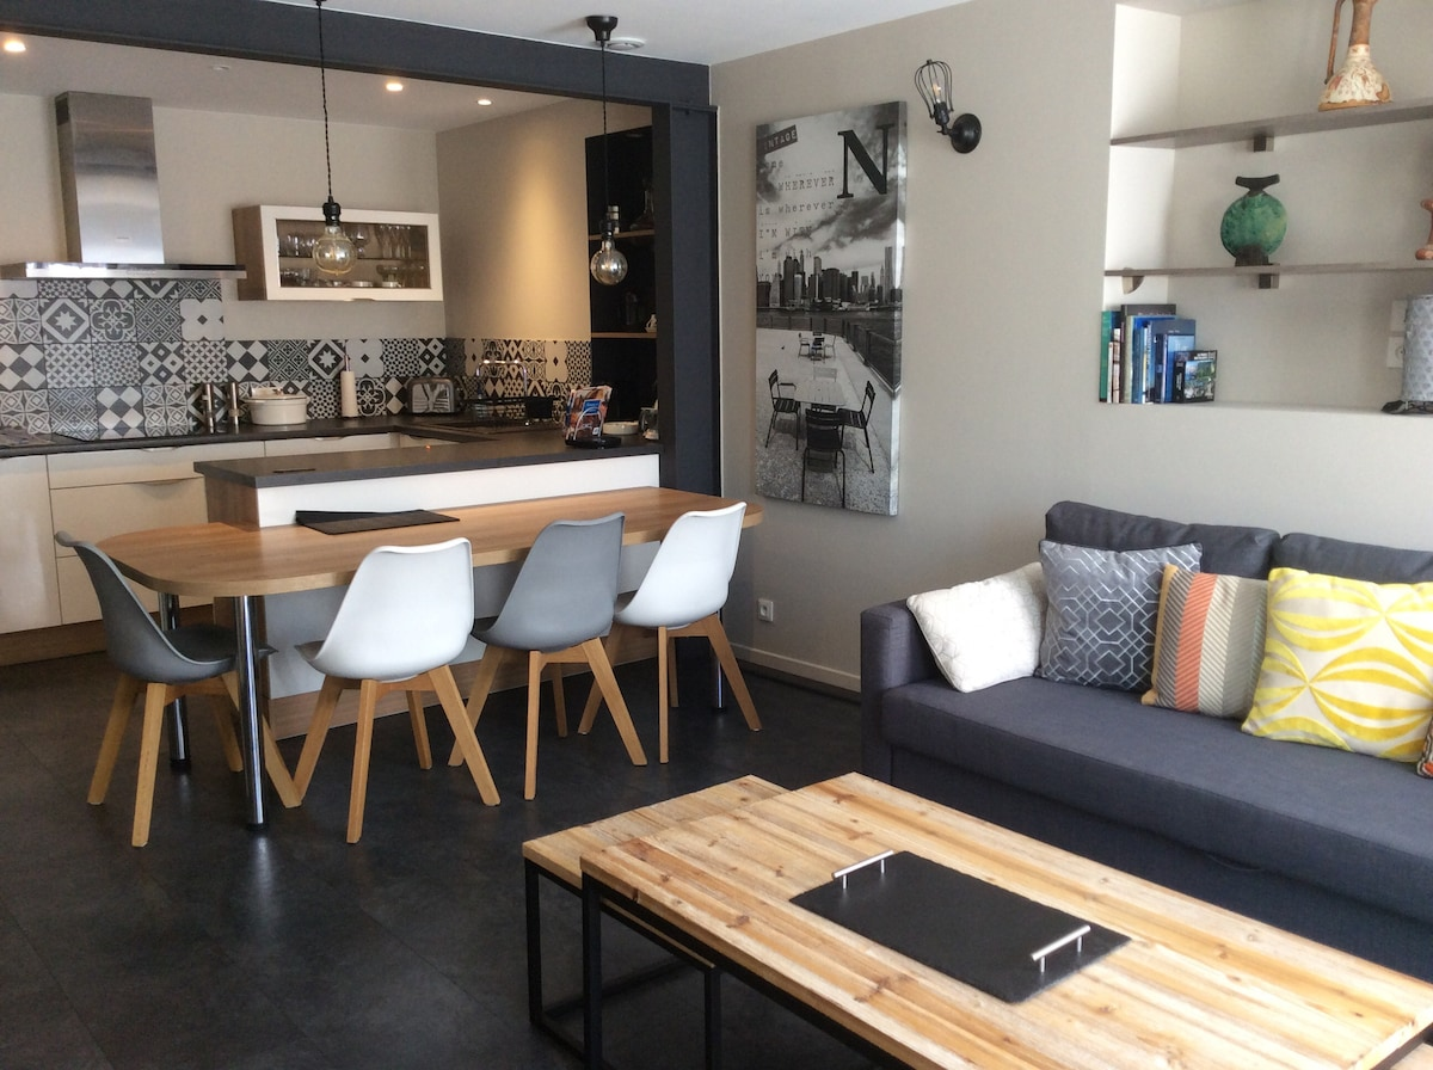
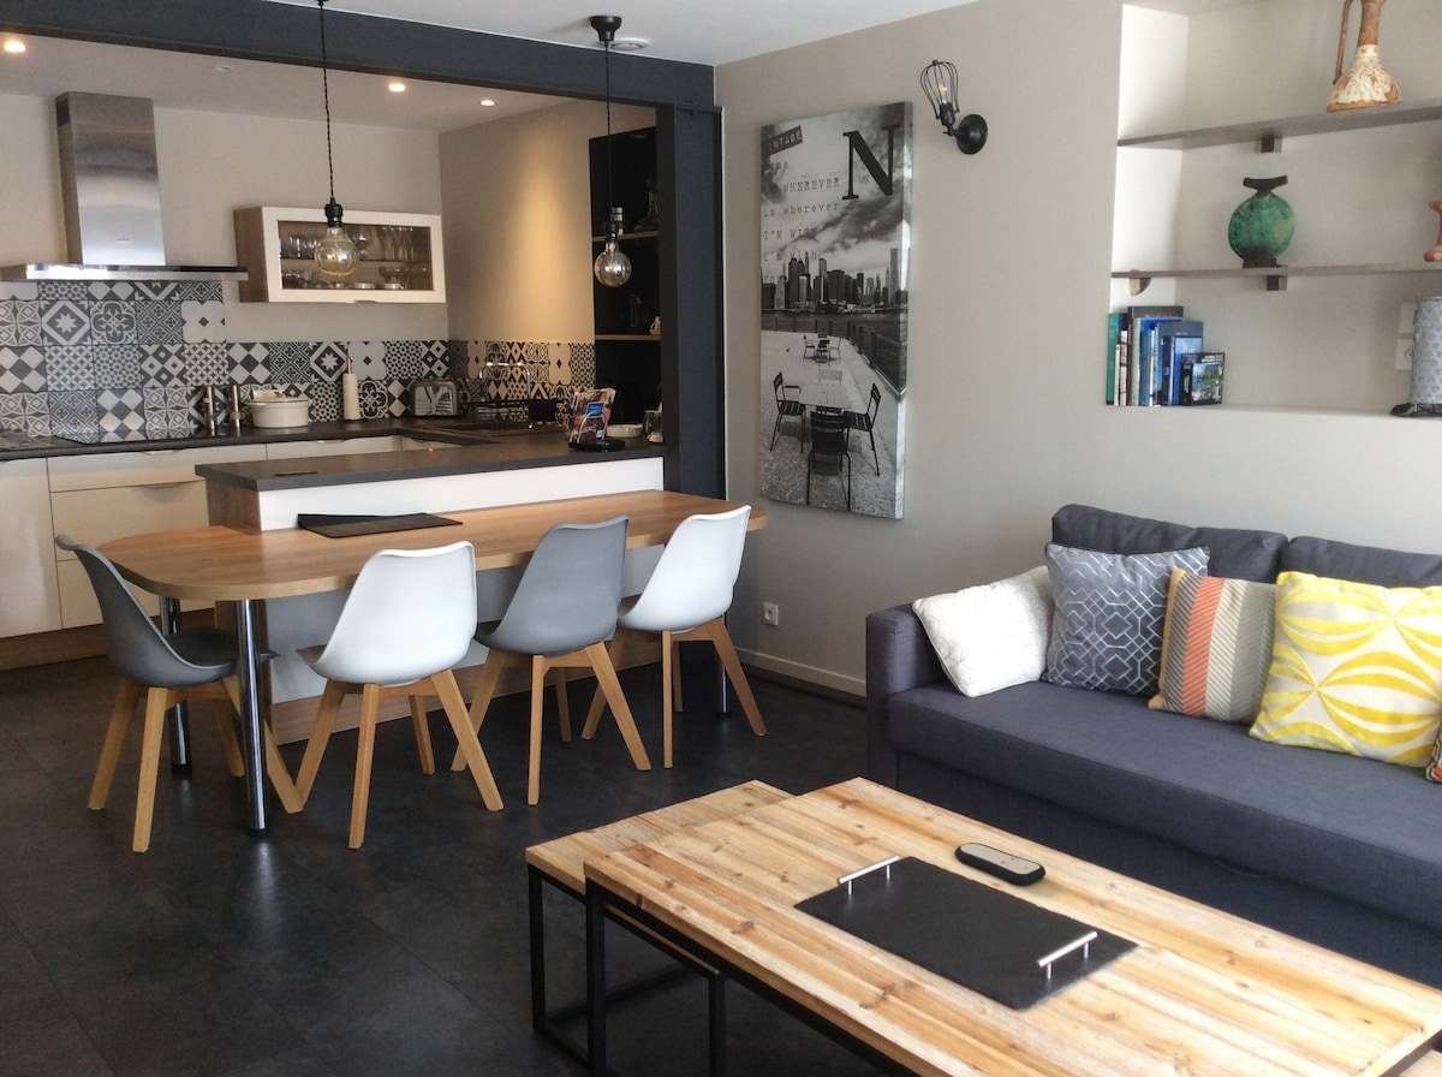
+ remote control [953,841,1047,886]
